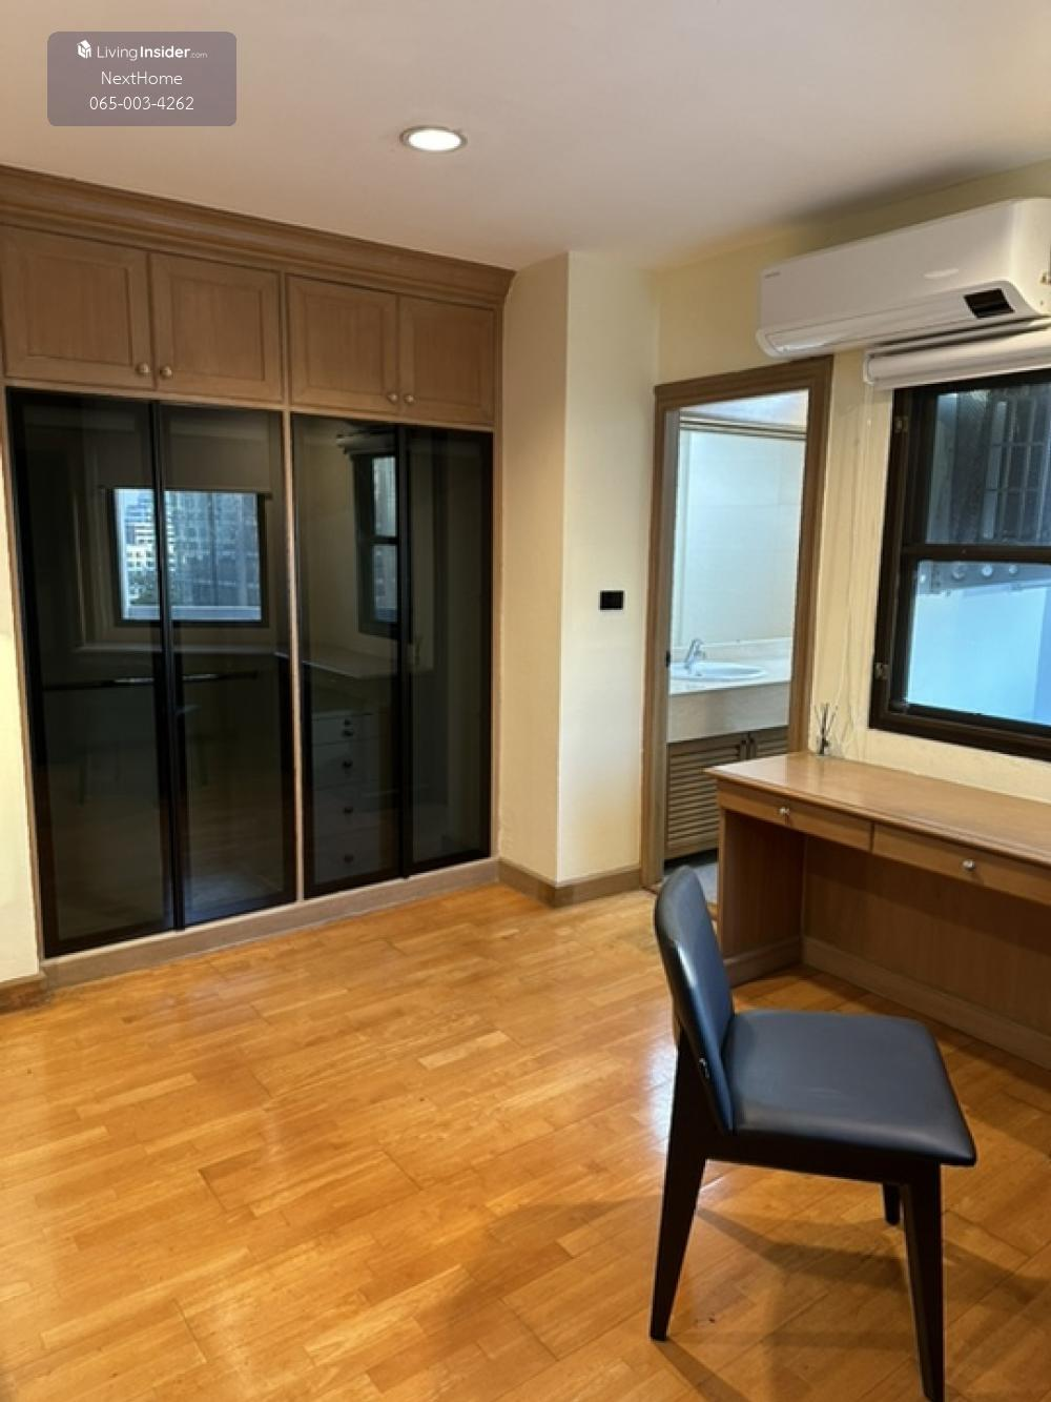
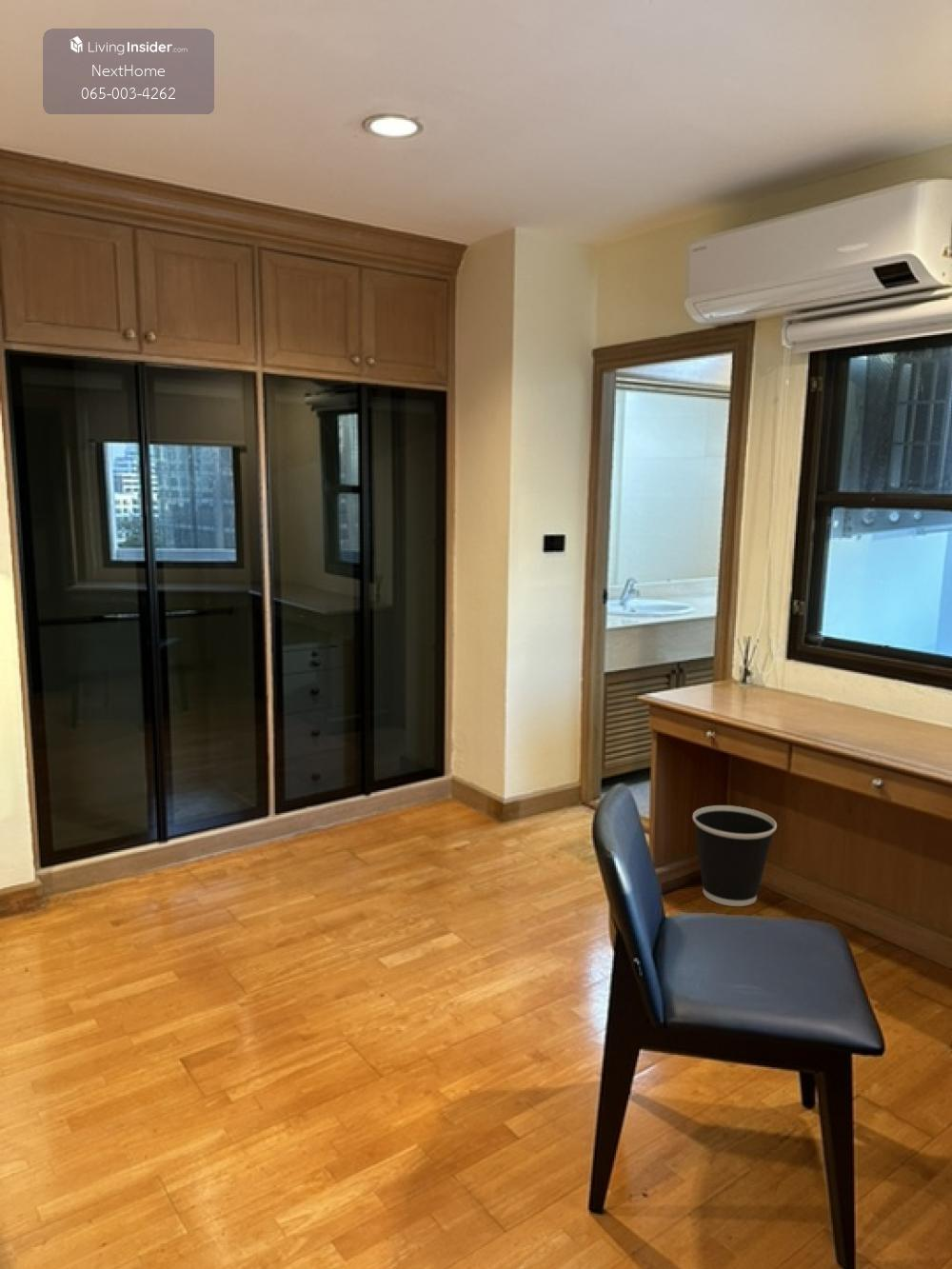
+ wastebasket [692,804,778,907]
